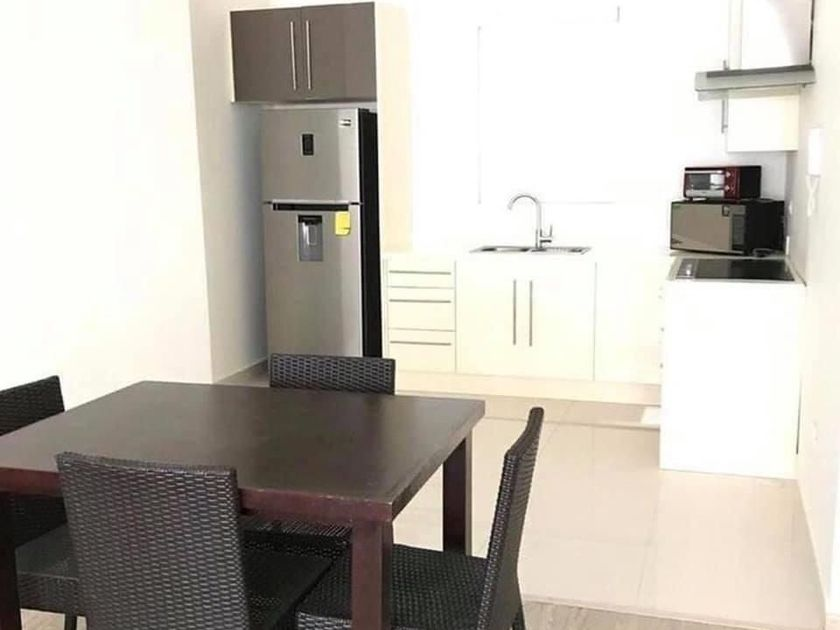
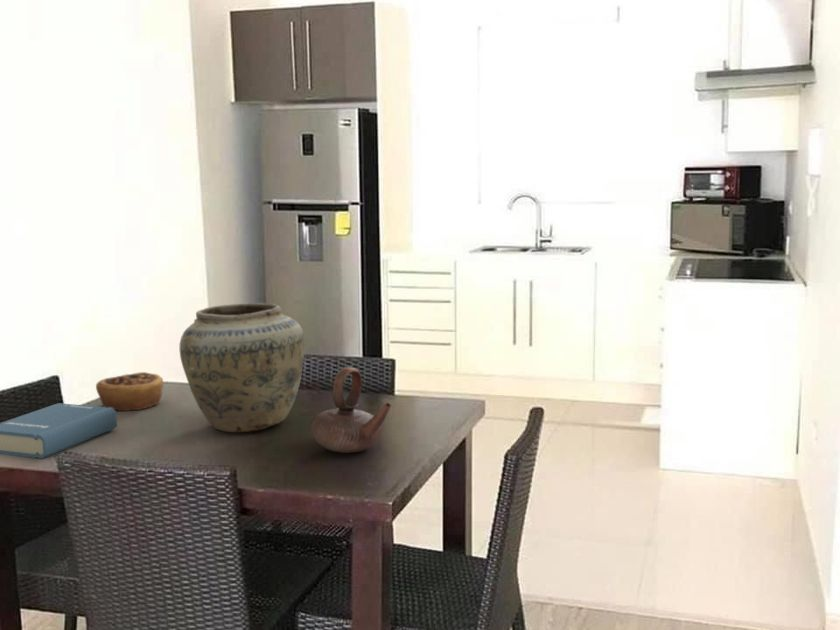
+ teapot [309,366,392,454]
+ pastry [95,371,164,412]
+ hardback book [0,402,118,460]
+ vase [179,302,306,433]
